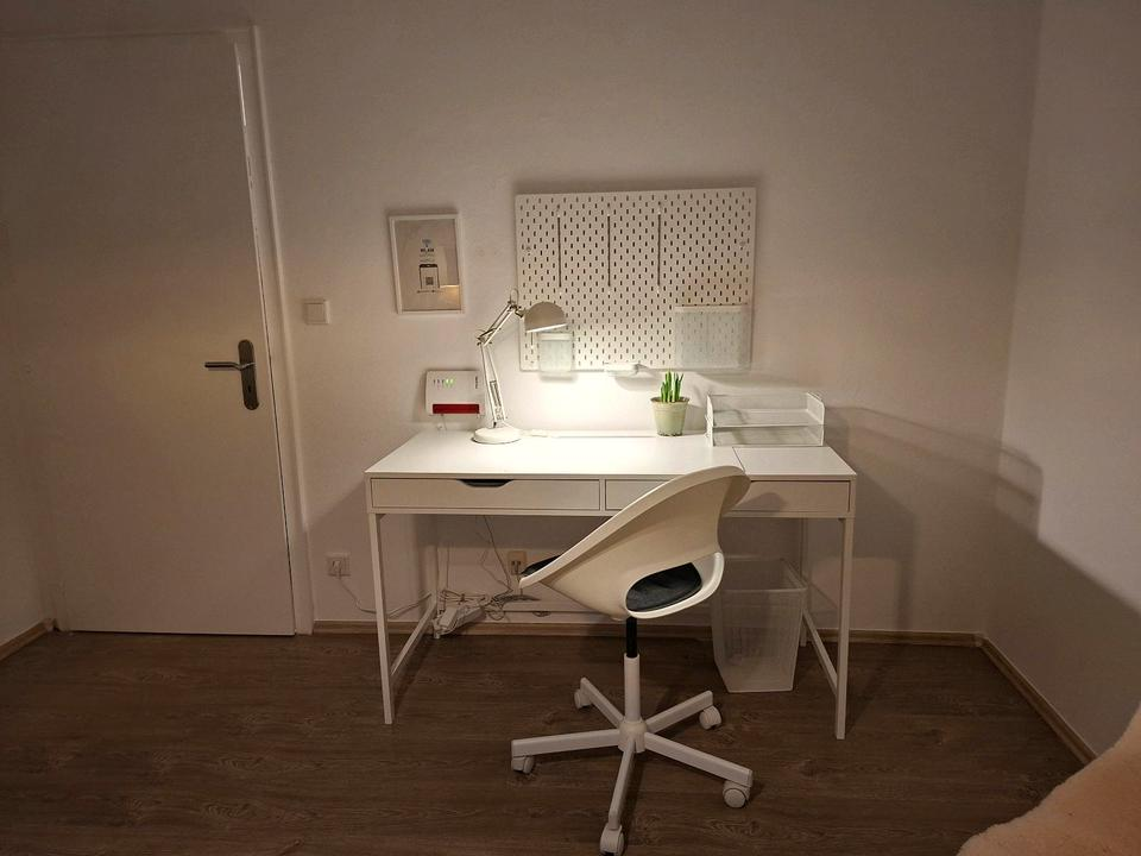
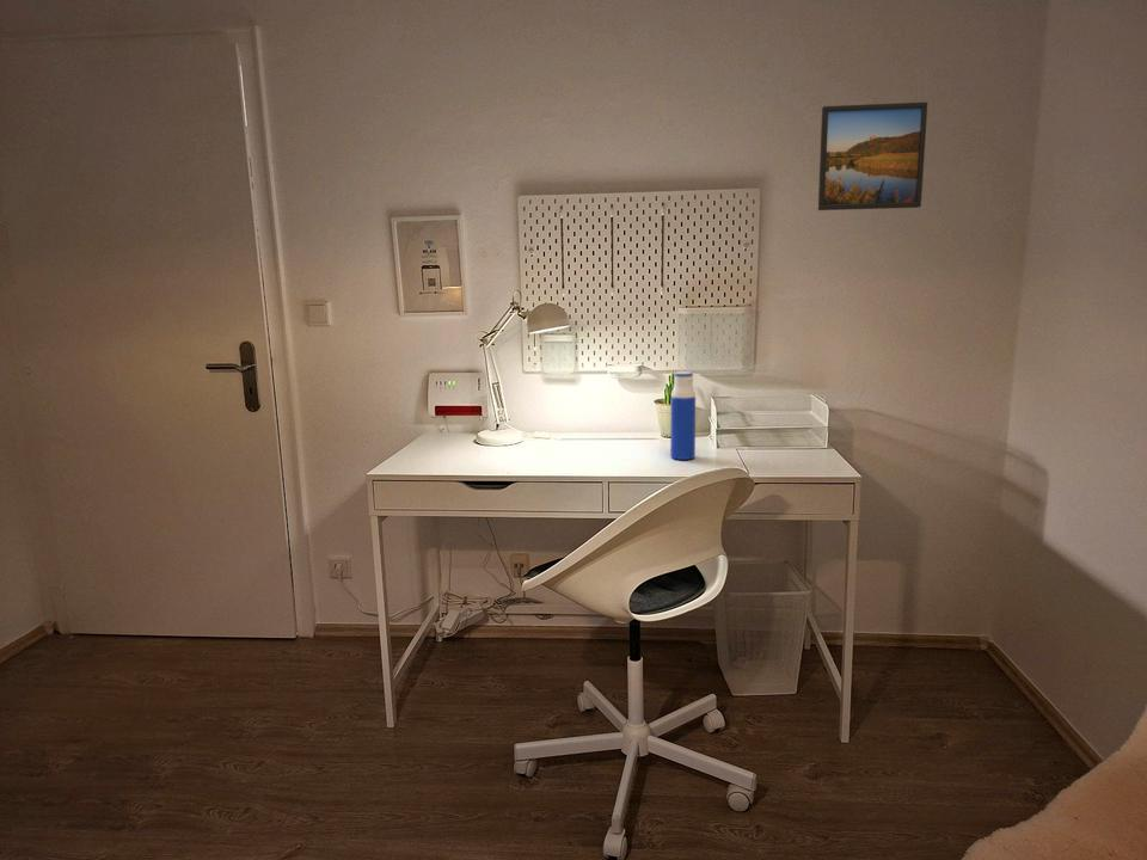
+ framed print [817,102,928,211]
+ water bottle [669,370,697,461]
